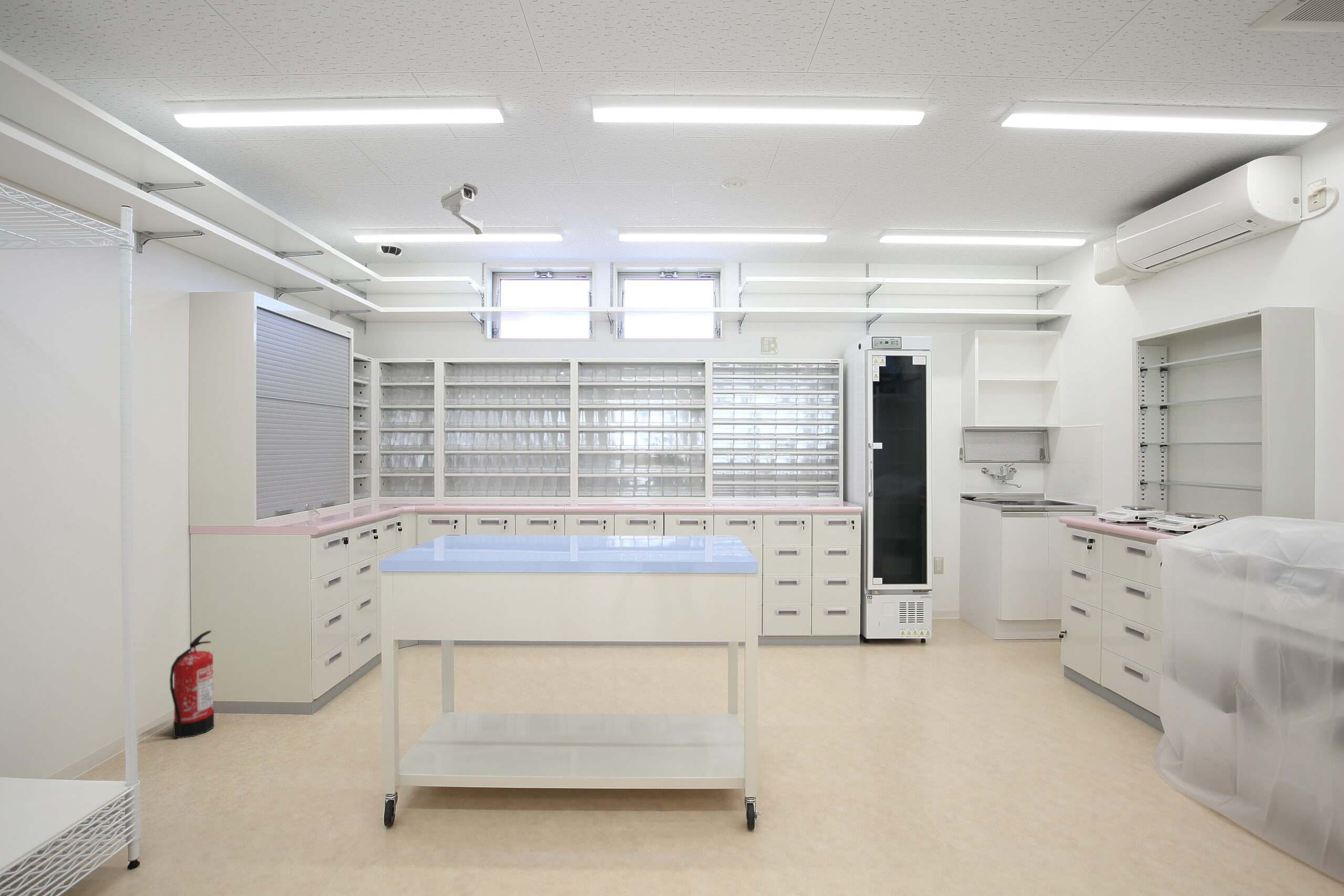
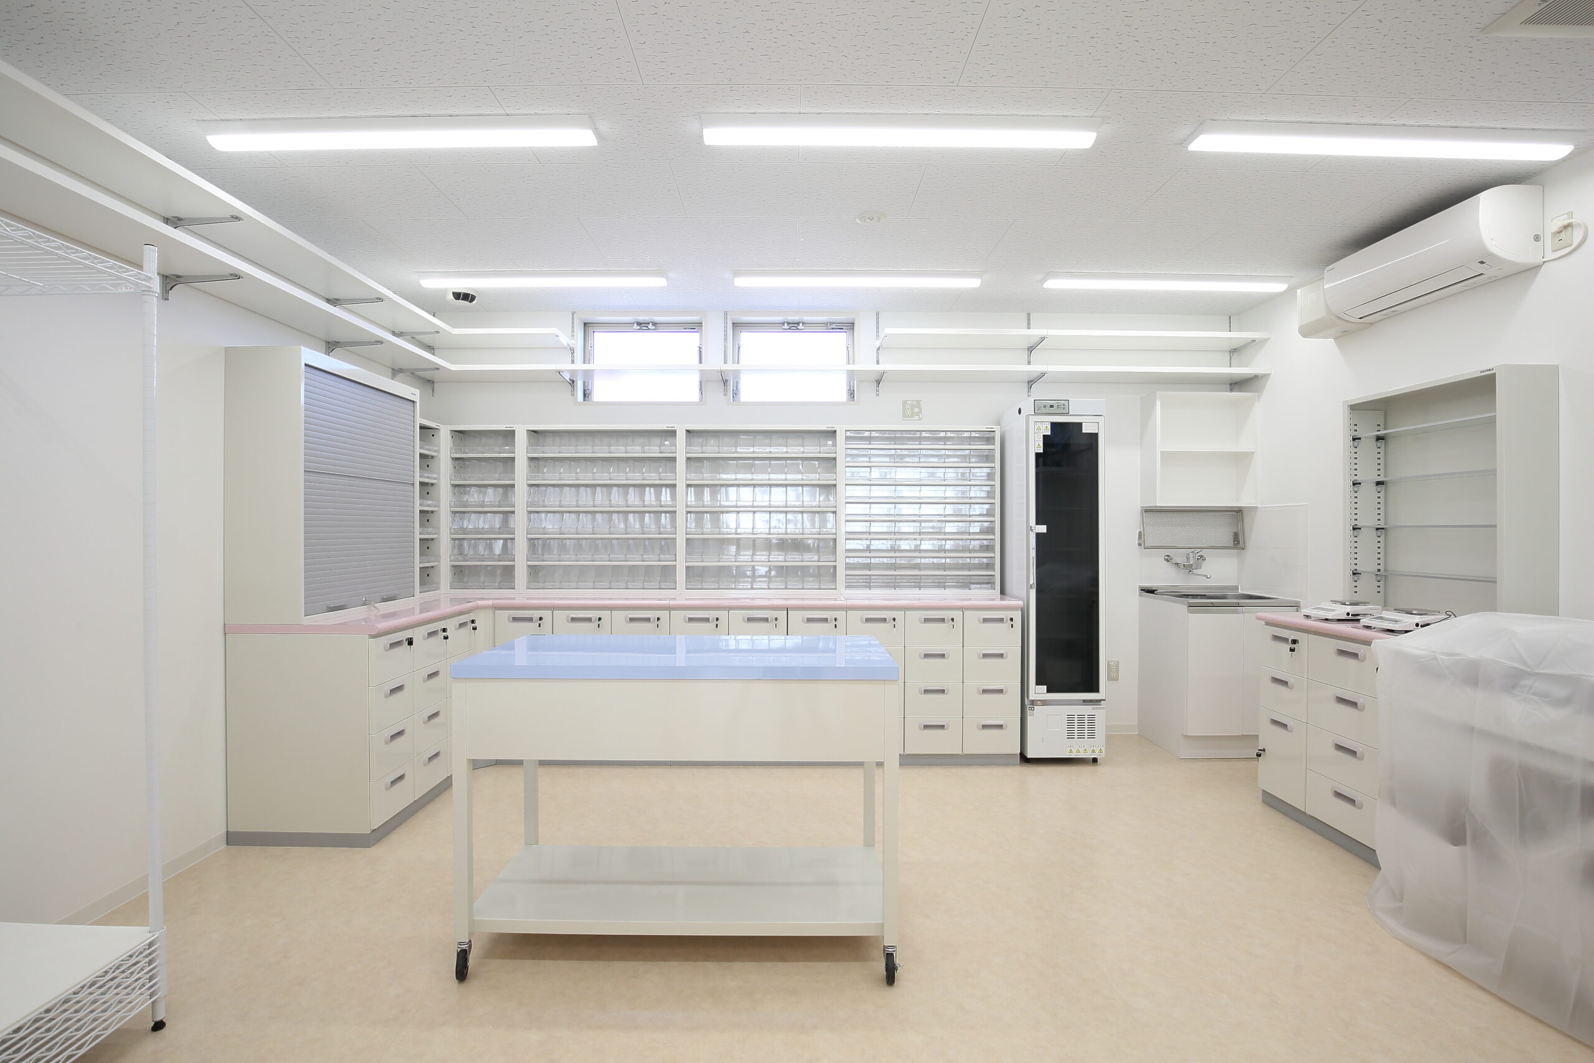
- fire extinguisher [169,630,215,739]
- security camera [440,183,484,235]
